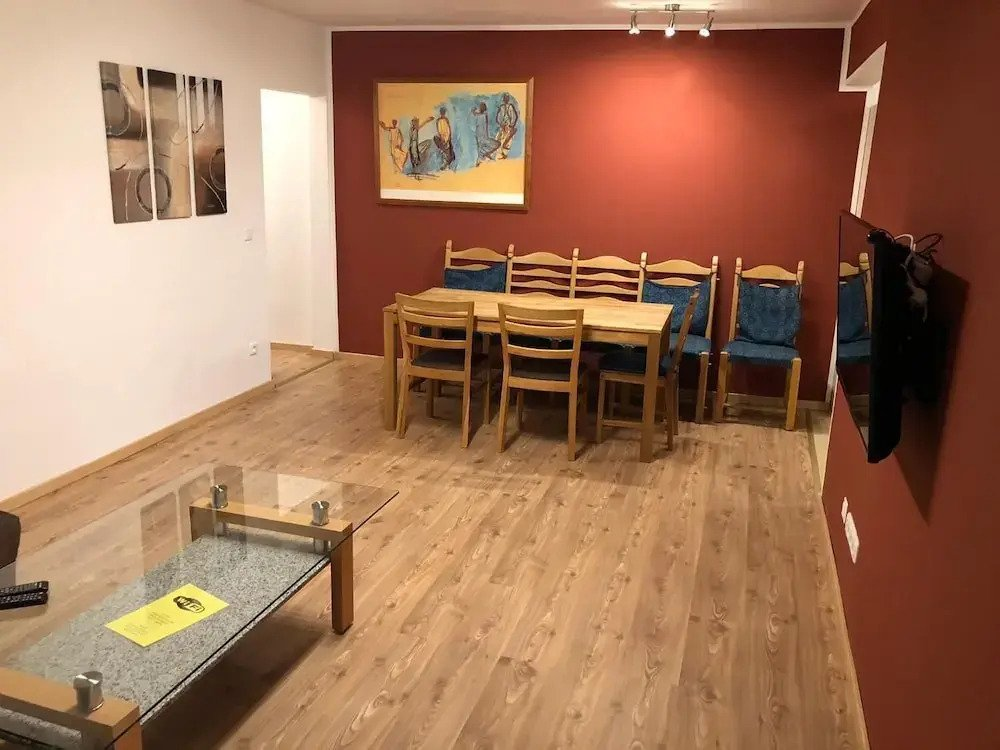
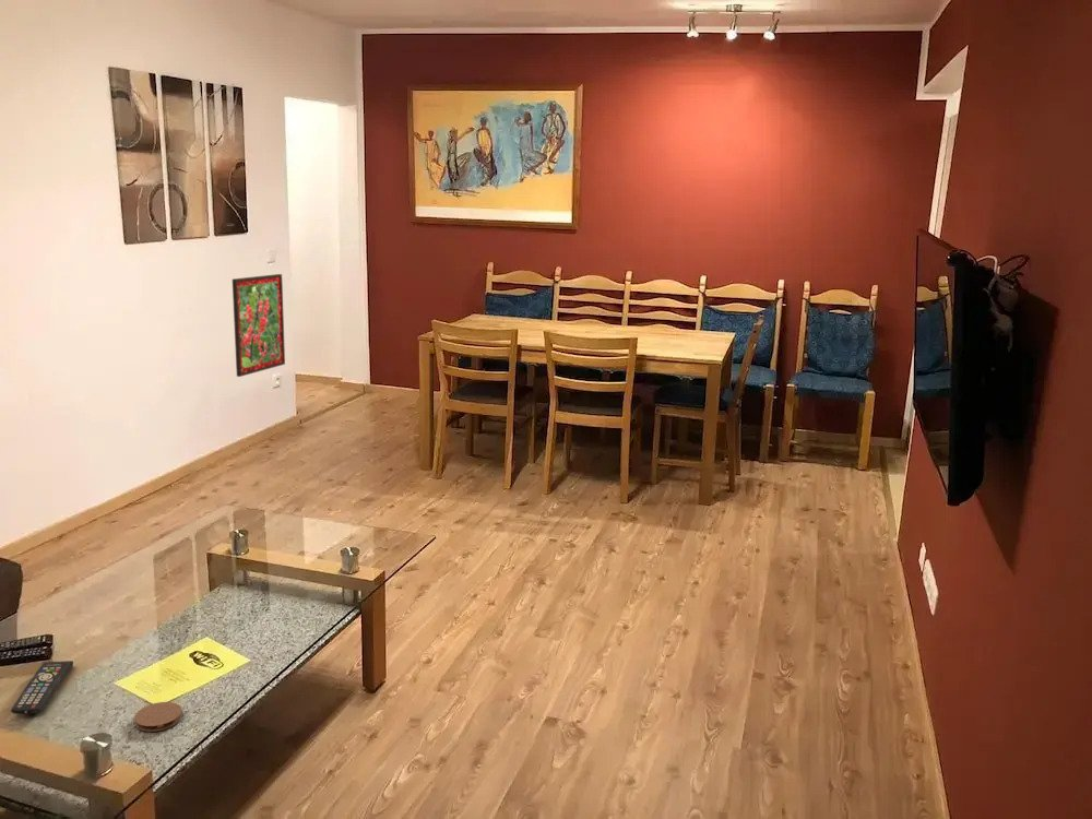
+ coaster [133,701,183,733]
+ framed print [232,273,286,378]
+ remote control [10,660,74,715]
